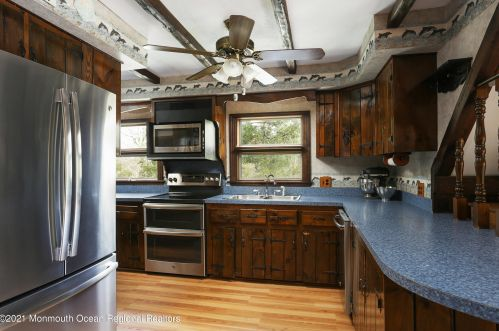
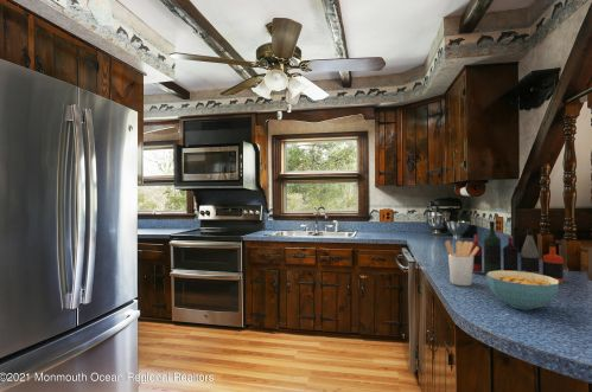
+ utensil holder [444,239,478,287]
+ cereal bowl [485,270,560,311]
+ bottle collection [469,220,565,283]
